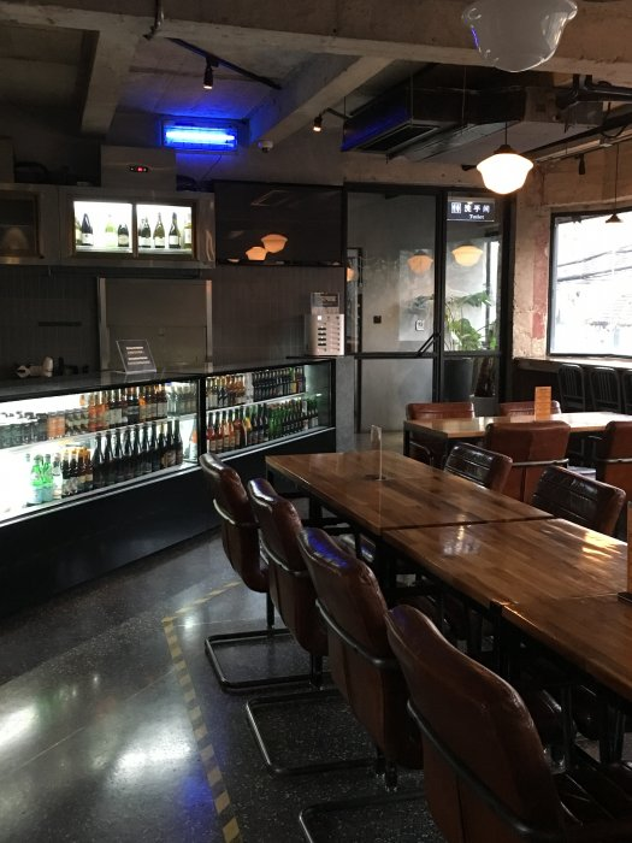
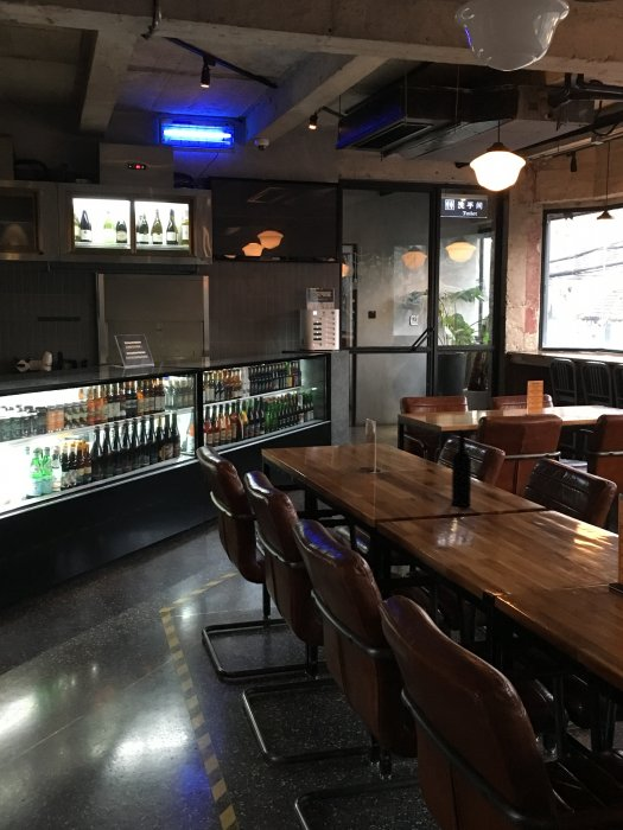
+ wine bottle [451,429,472,507]
